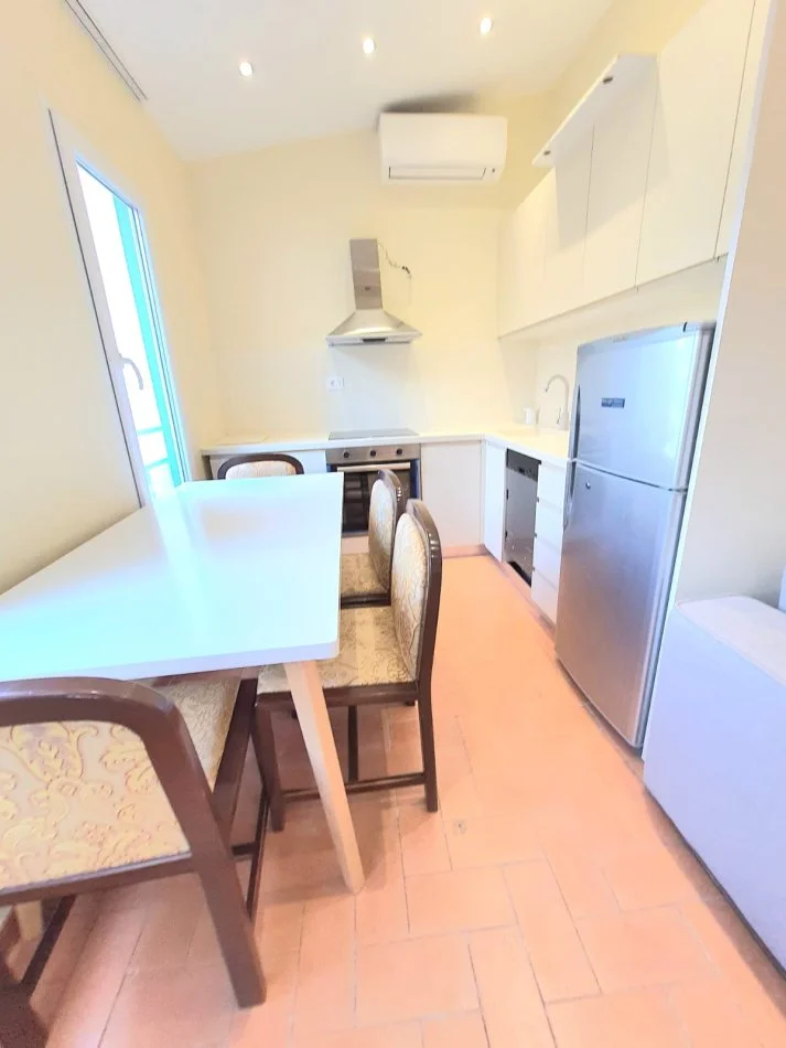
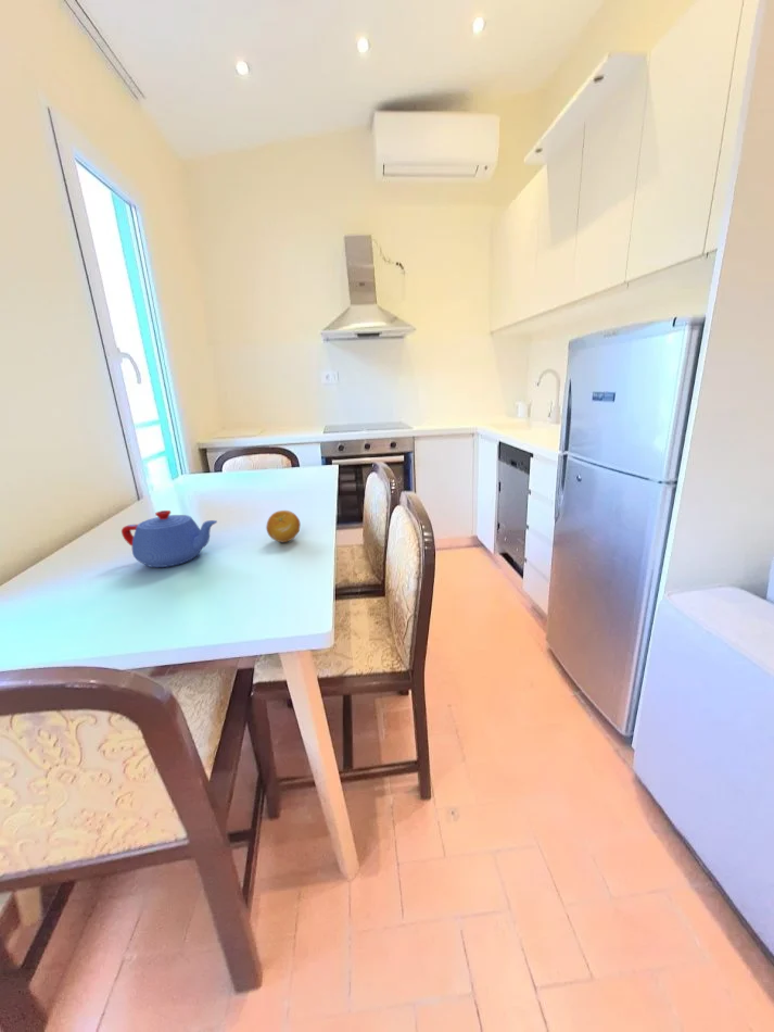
+ fruit [265,509,302,543]
+ teapot [120,509,218,568]
